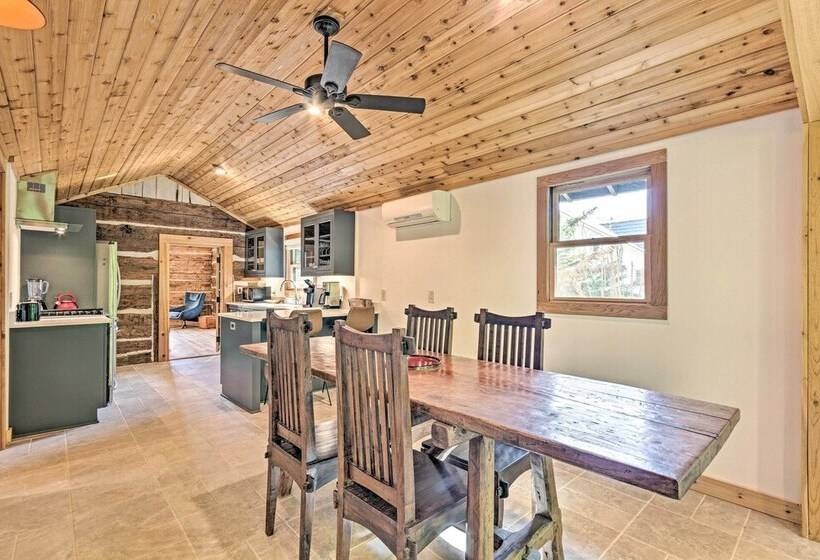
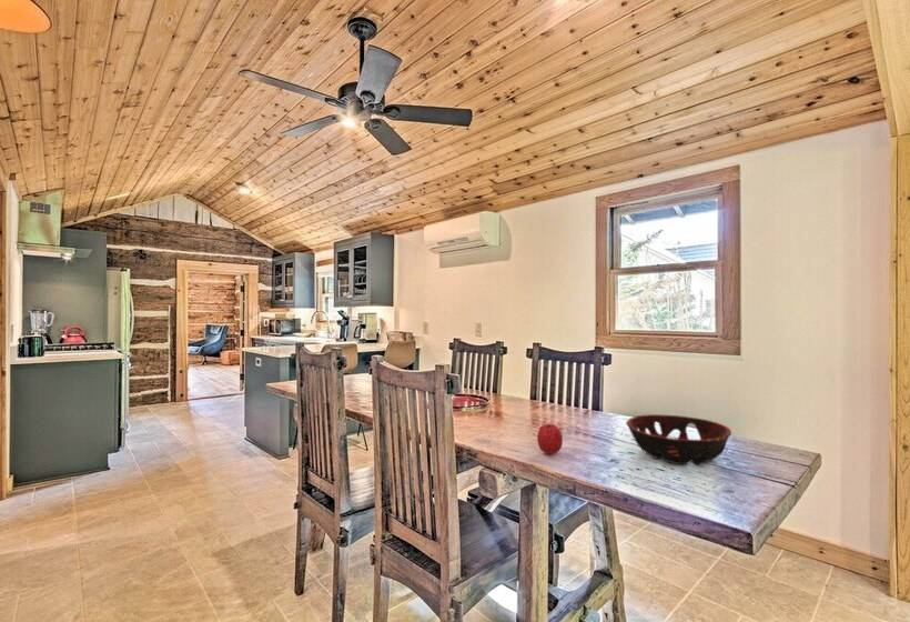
+ decorative bowl [625,413,732,465]
+ fruit [536,423,564,455]
